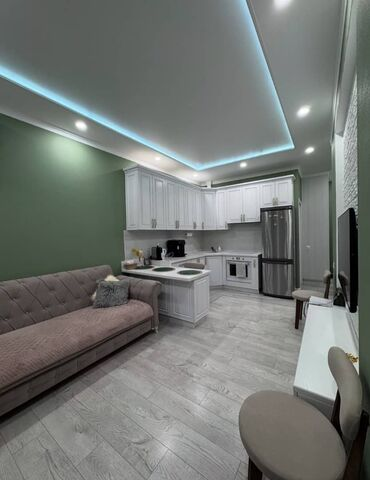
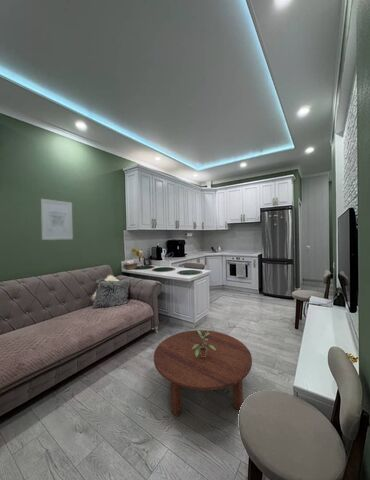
+ coffee table [153,329,253,417]
+ potted plant [192,329,216,357]
+ wall art [40,198,74,241]
